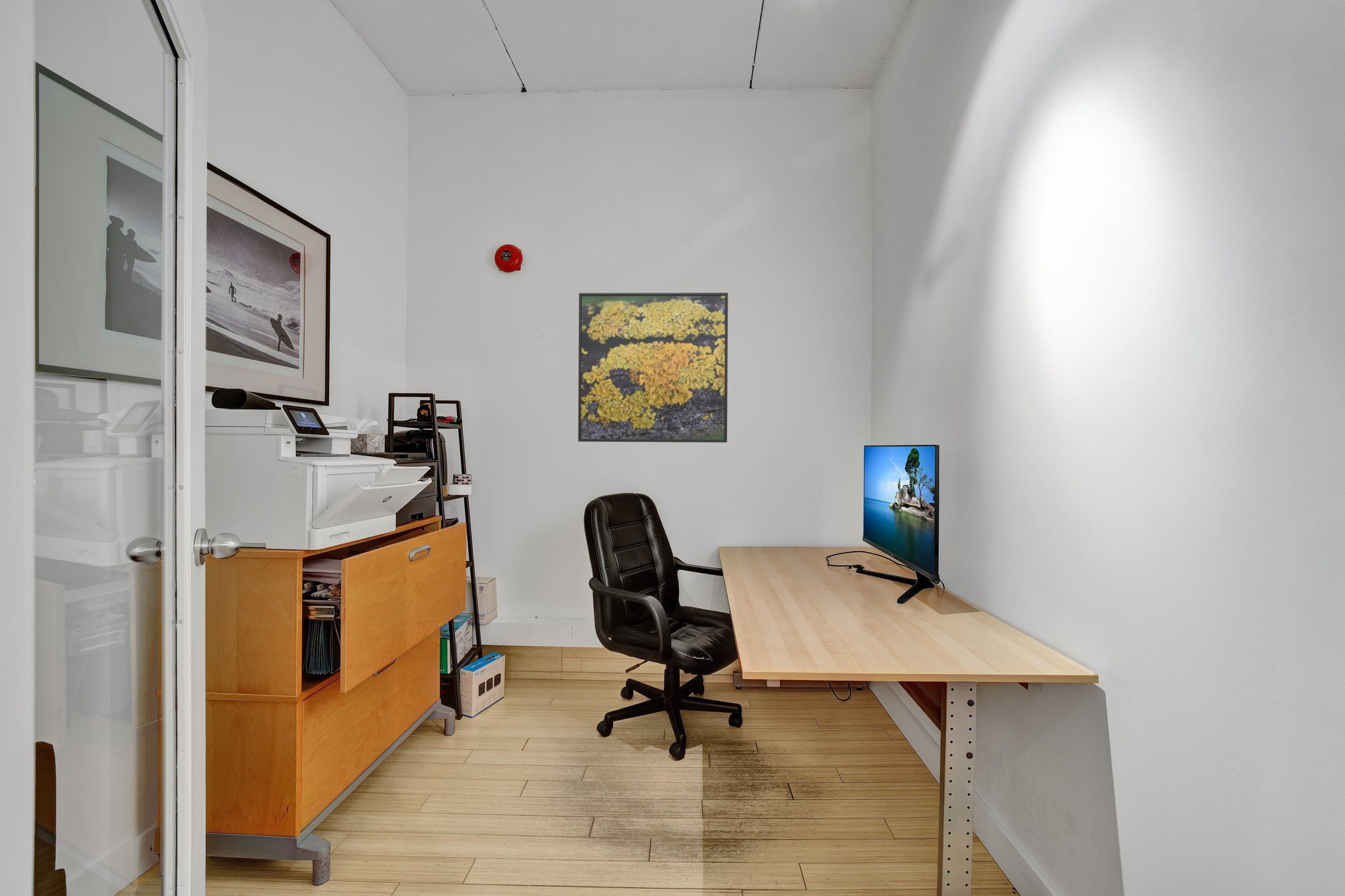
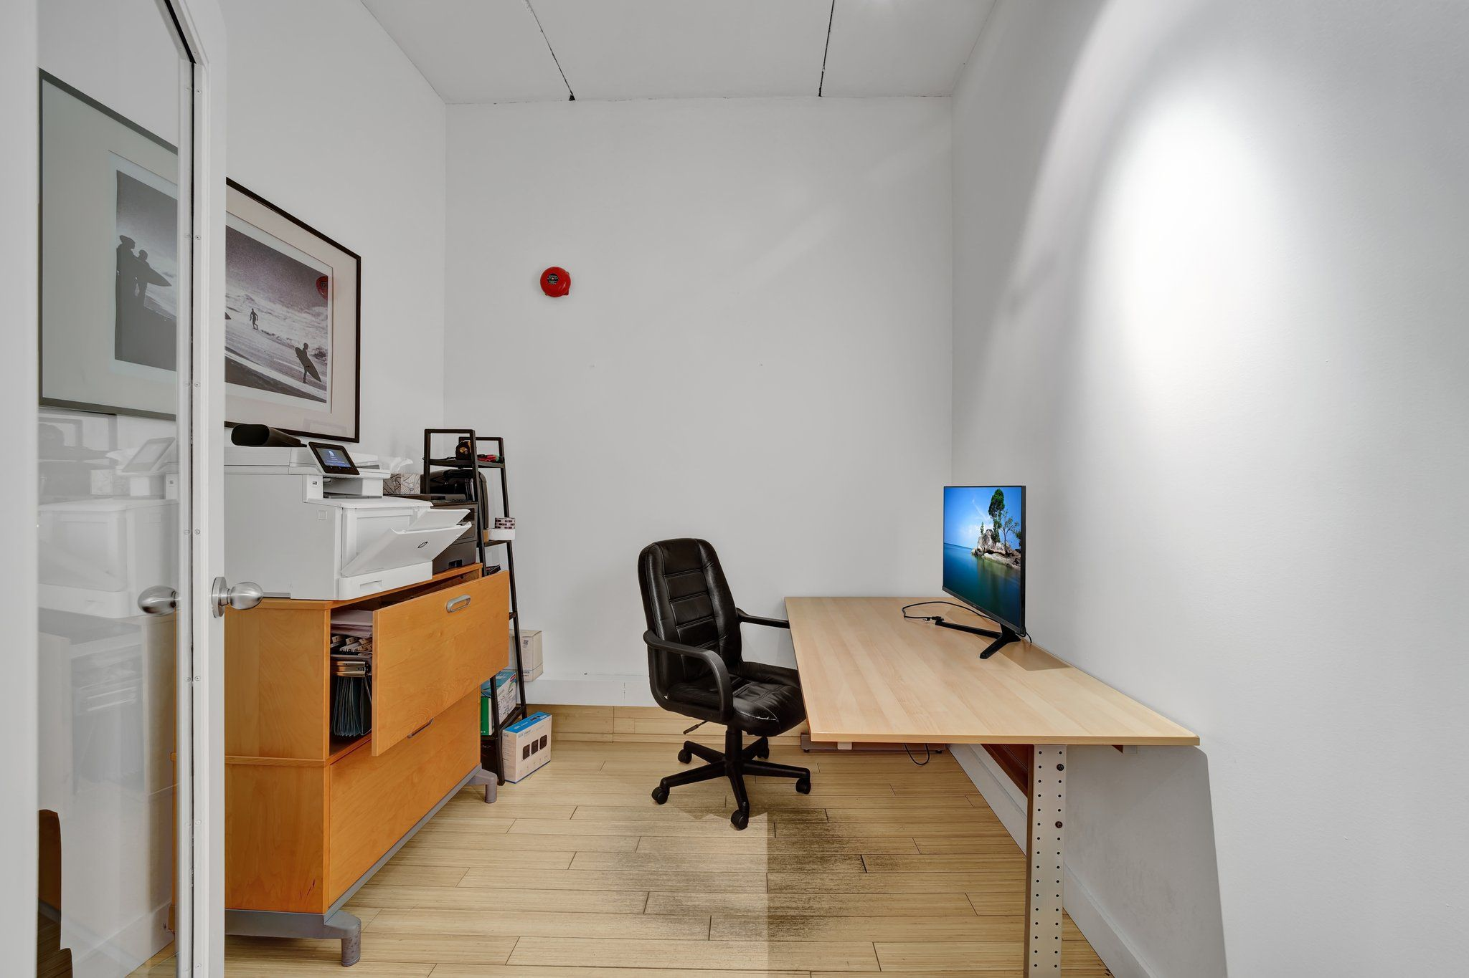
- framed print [577,292,729,443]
